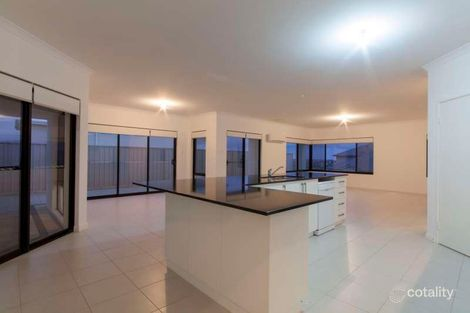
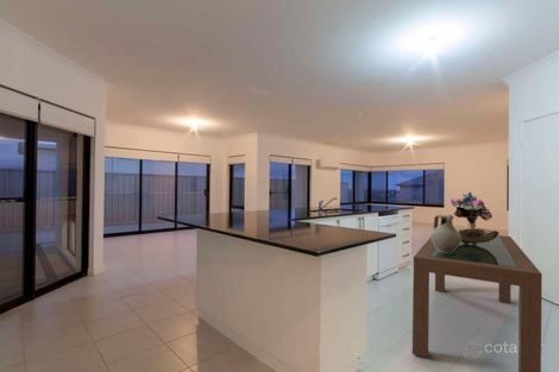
+ dining table [412,234,544,372]
+ ceramic jug [429,214,461,253]
+ bouquet [450,191,500,245]
